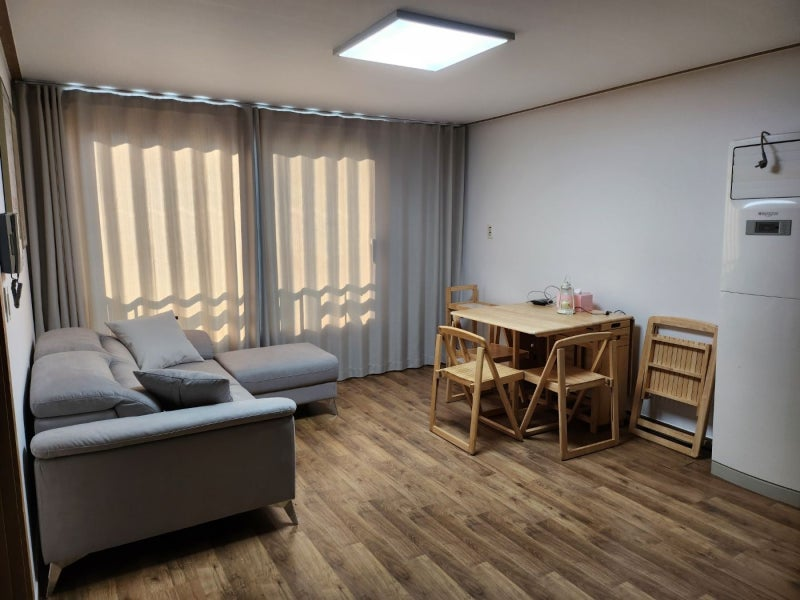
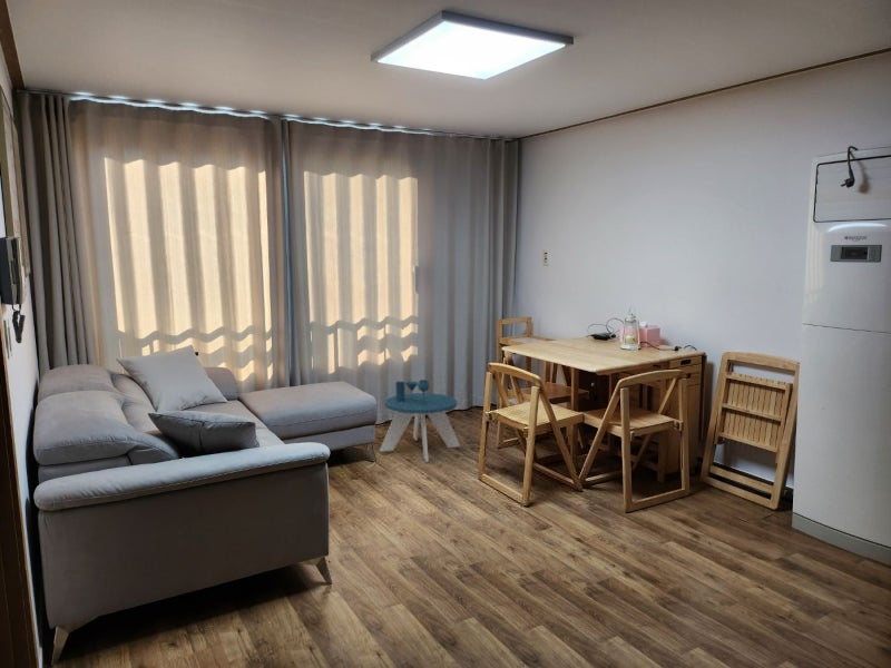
+ side table [379,379,461,463]
